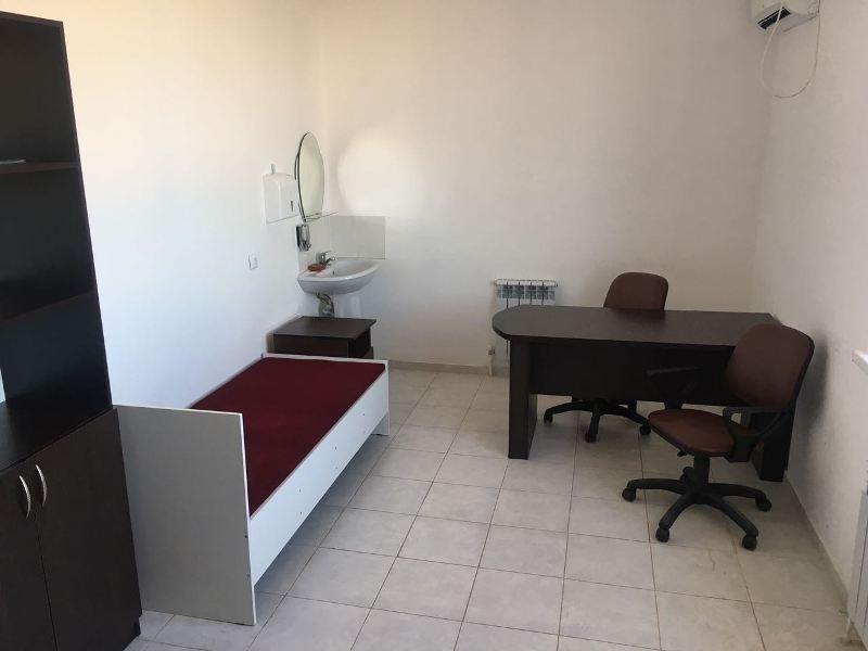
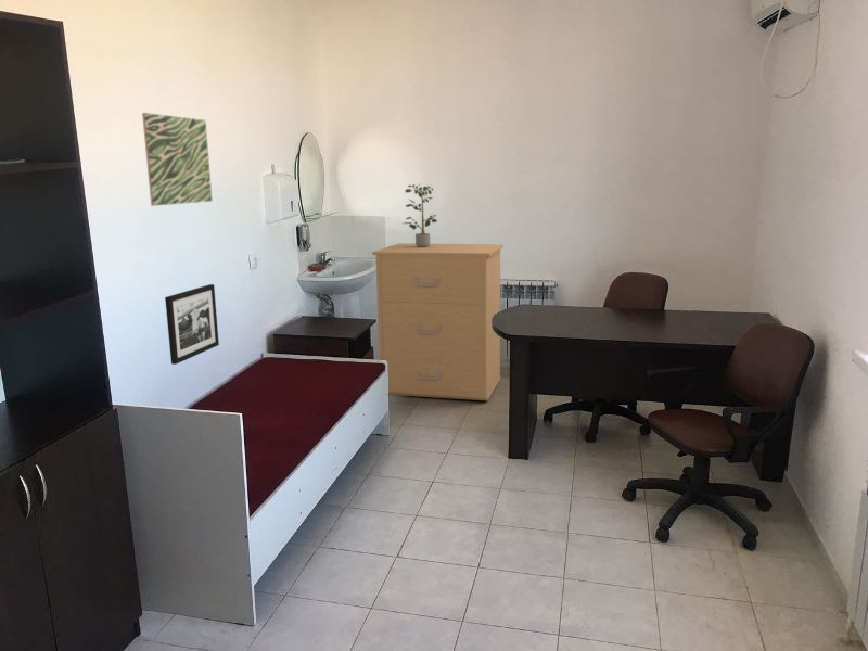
+ filing cabinet [371,242,505,401]
+ picture frame [164,283,220,366]
+ potted plant [403,183,438,247]
+ wall art [141,112,214,207]
